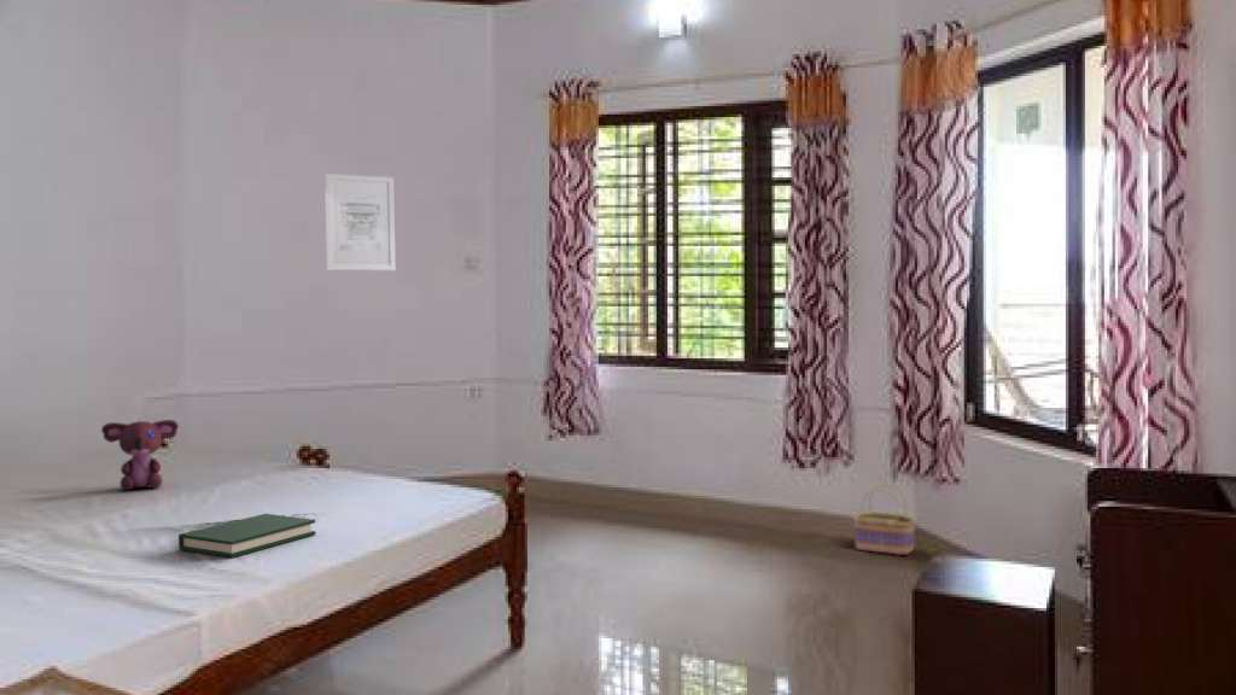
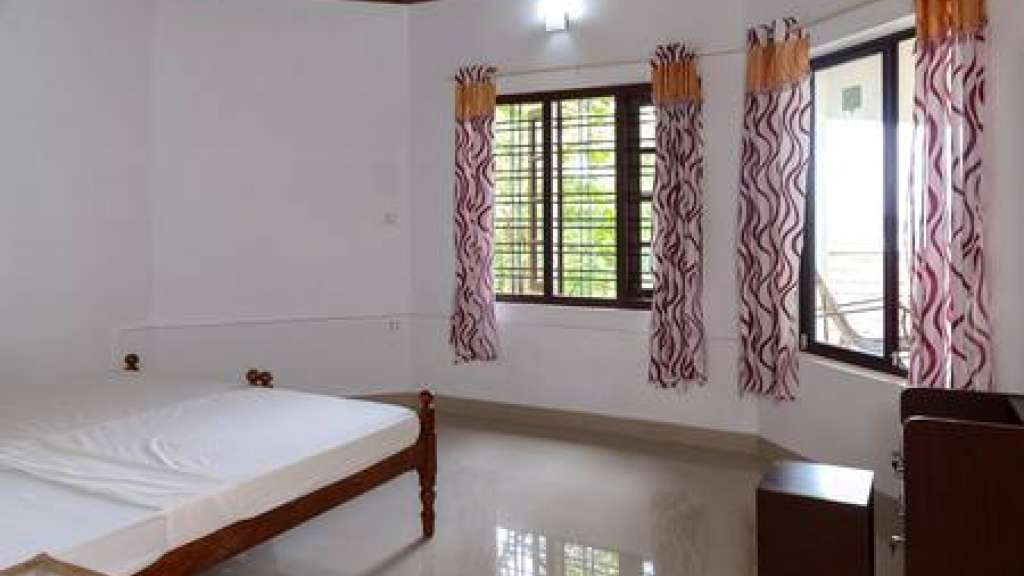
- basket [852,483,916,556]
- teddy bear [100,419,180,491]
- wall art [323,173,397,271]
- hardback book [177,513,316,559]
